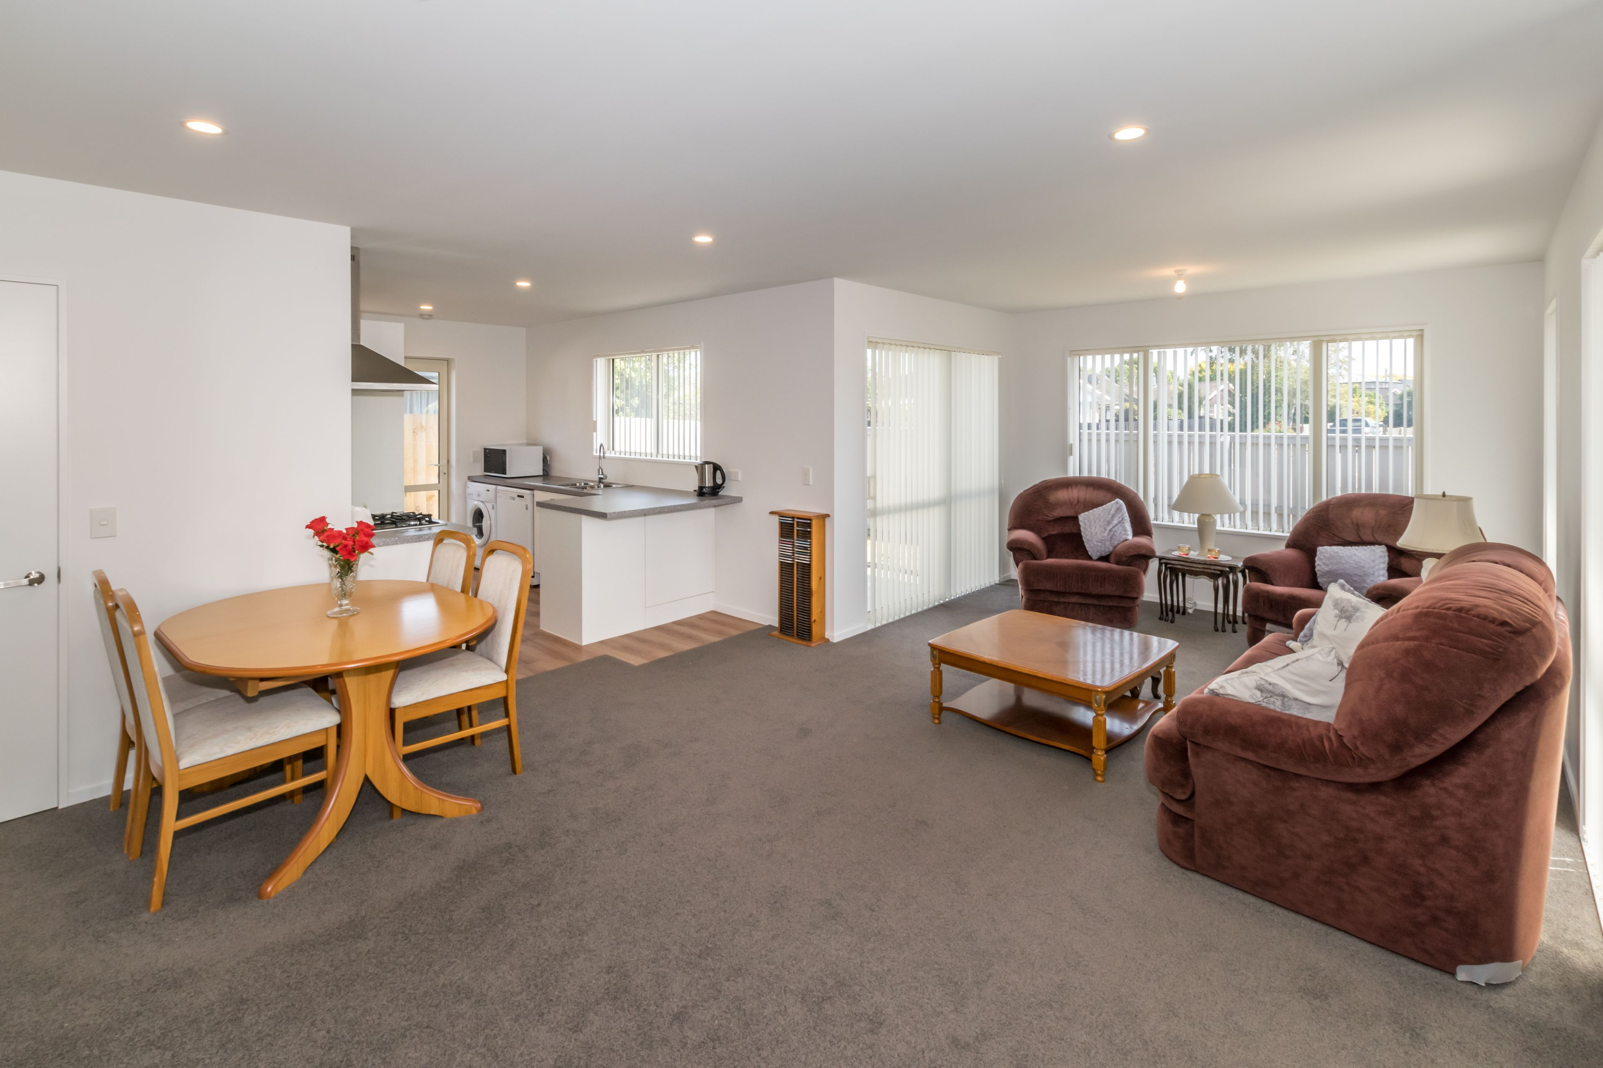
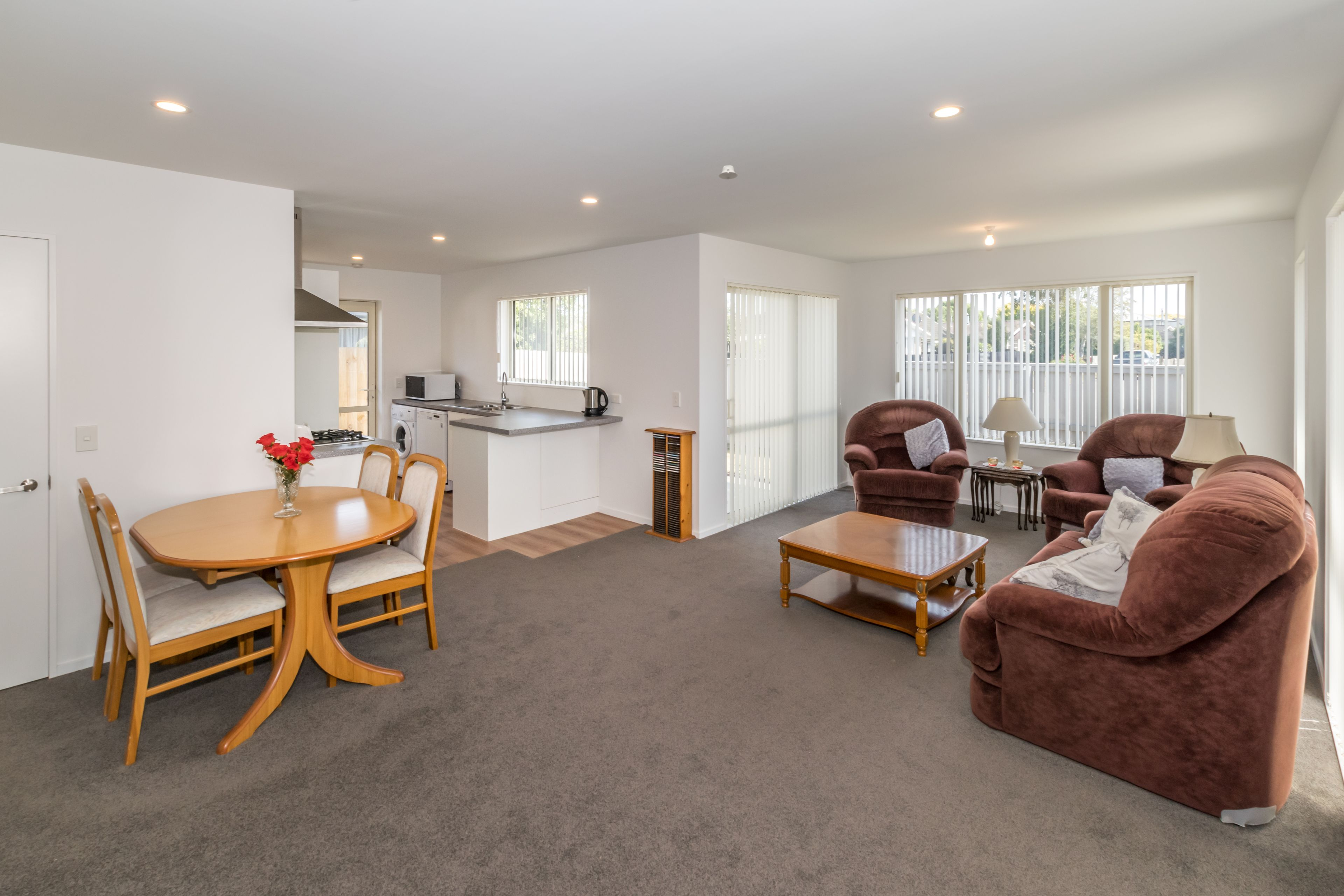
+ recessed light [718,165,738,180]
